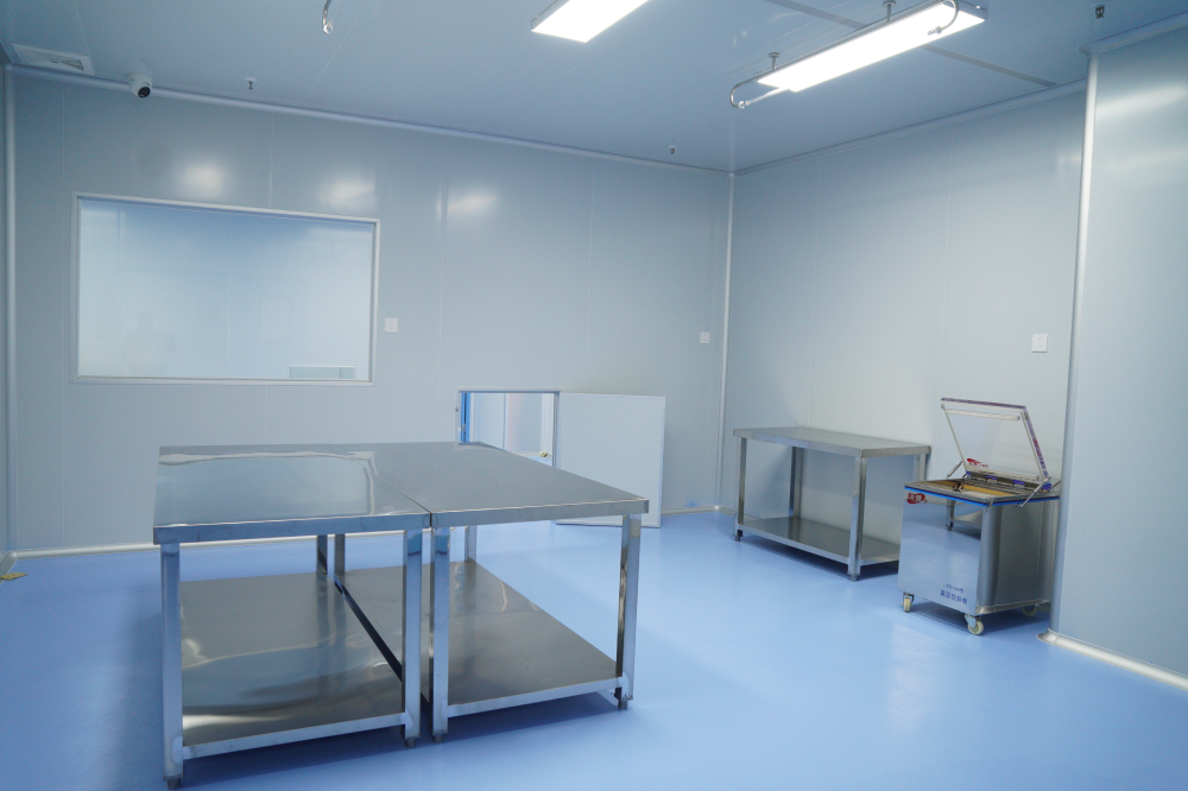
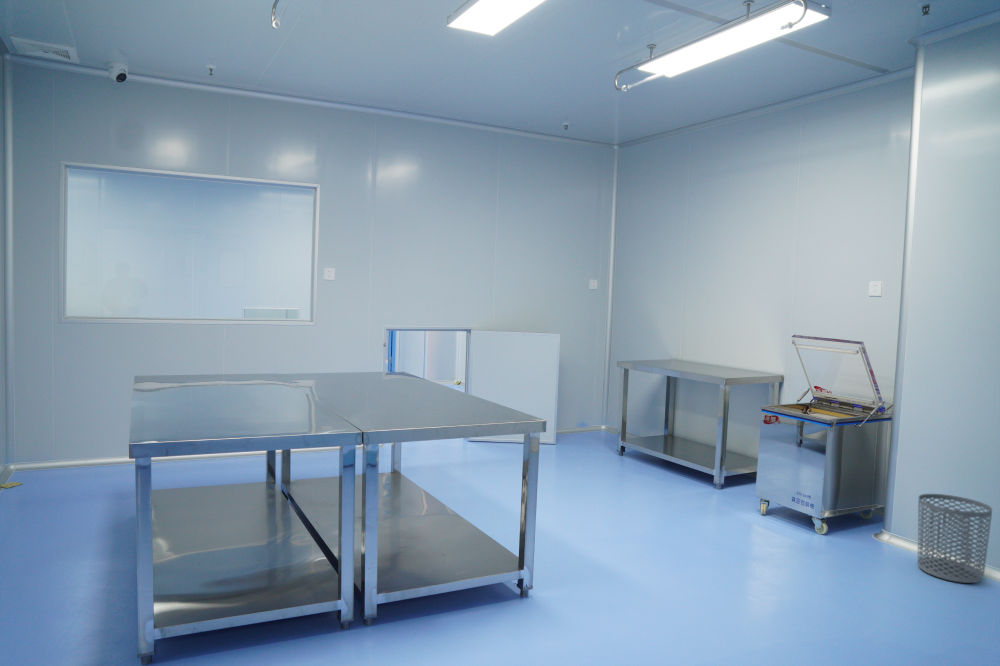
+ waste bin [917,493,993,584]
